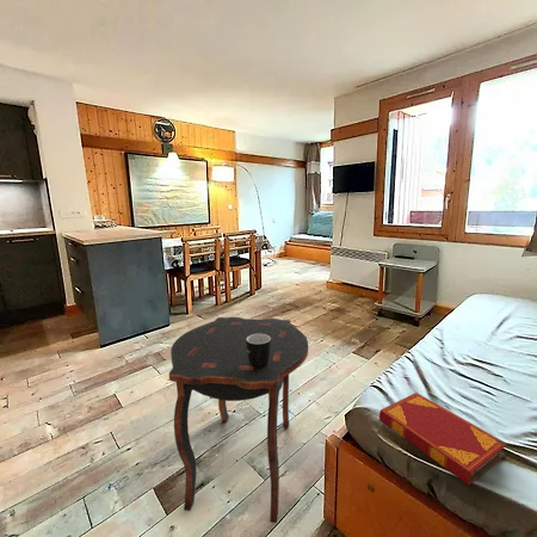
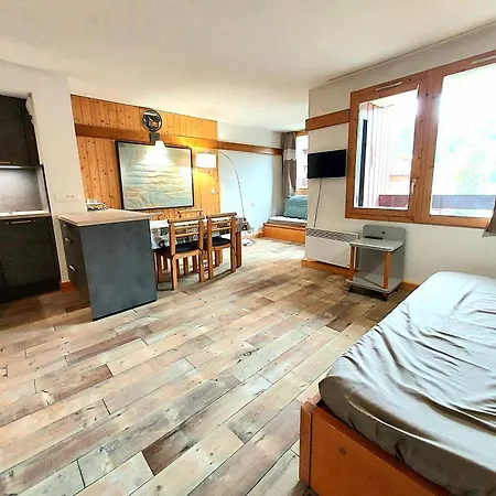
- hardback book [378,391,508,487]
- mug [246,334,271,368]
- side table [168,316,309,524]
